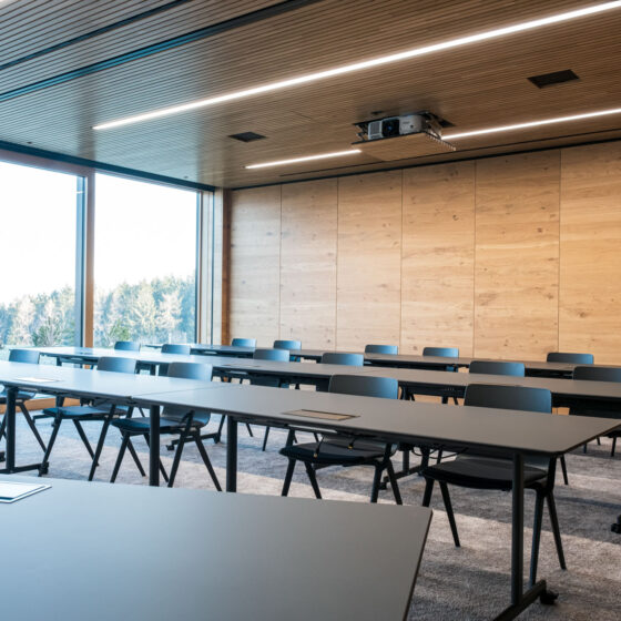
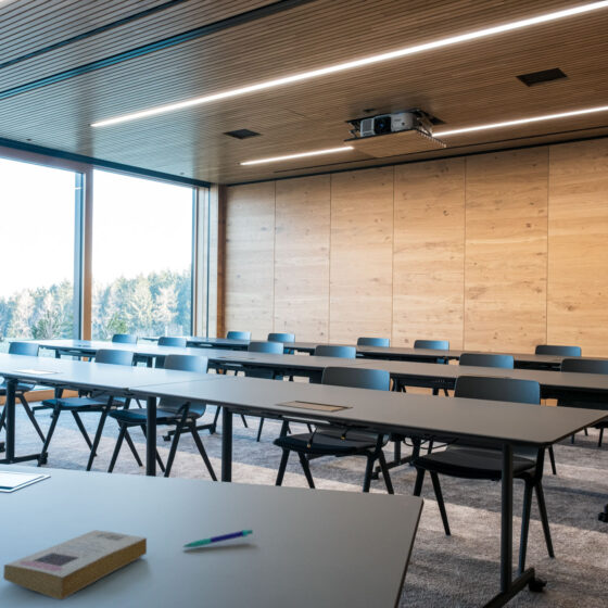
+ pen [181,528,254,548]
+ book [2,529,148,601]
